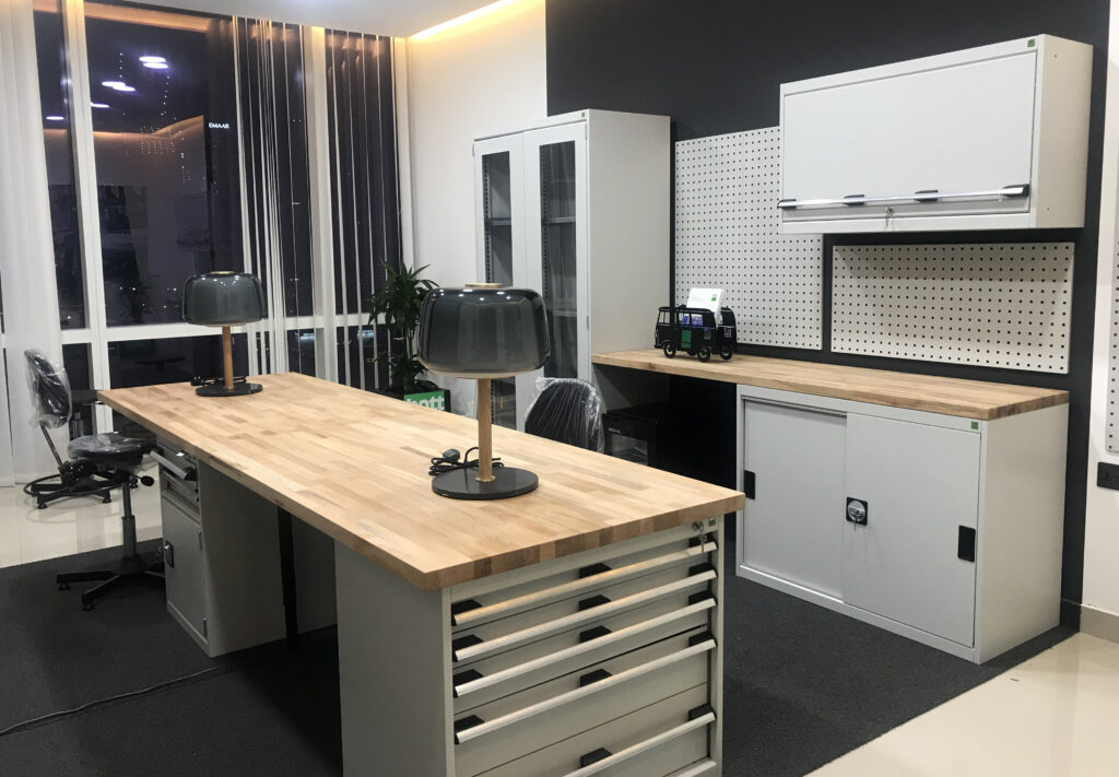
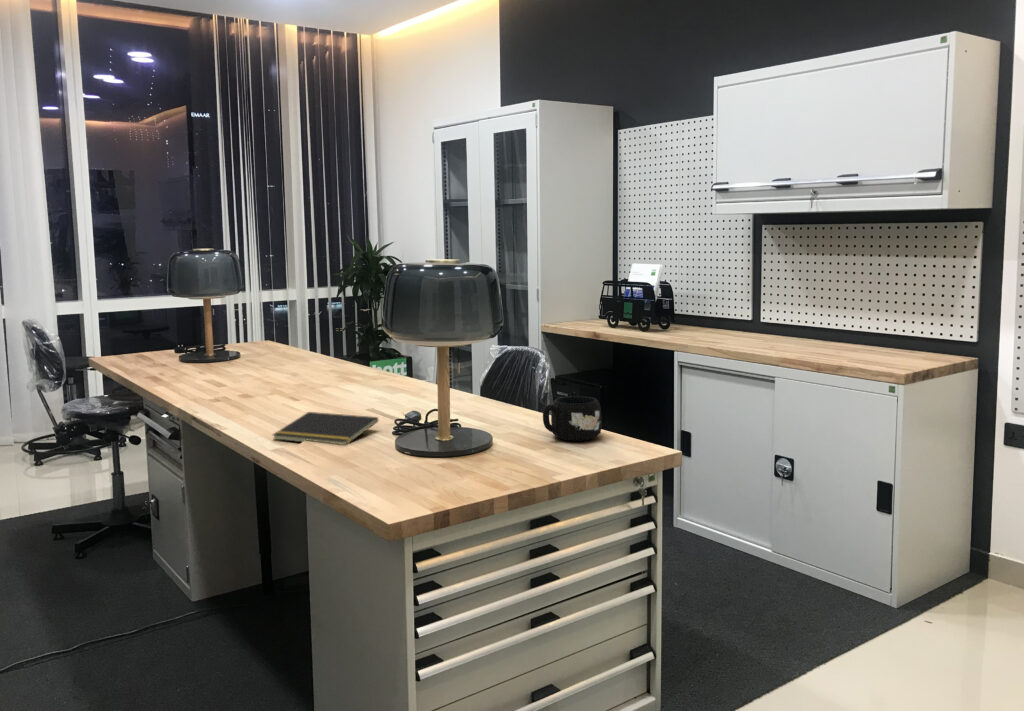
+ notepad [272,411,379,446]
+ mug [542,395,603,442]
